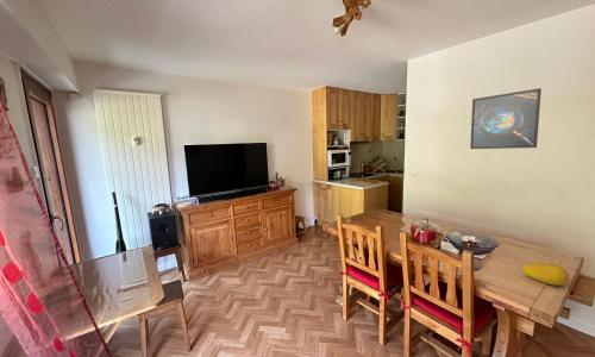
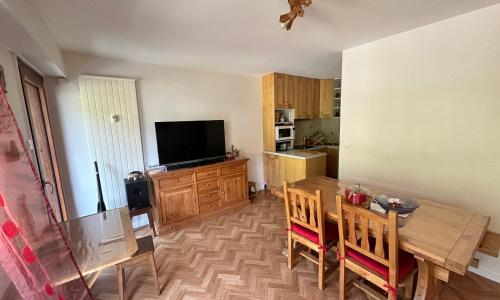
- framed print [469,87,543,150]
- fruit [521,262,569,287]
